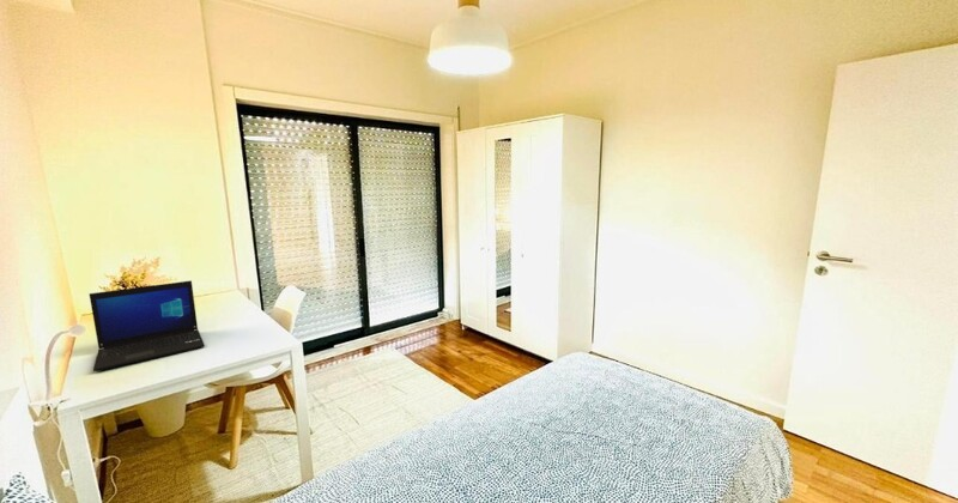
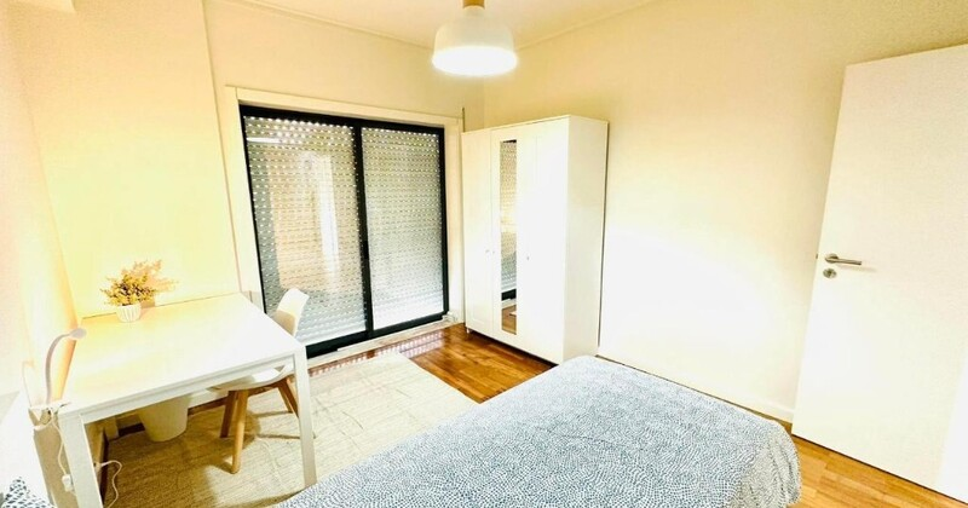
- laptop [89,280,206,372]
